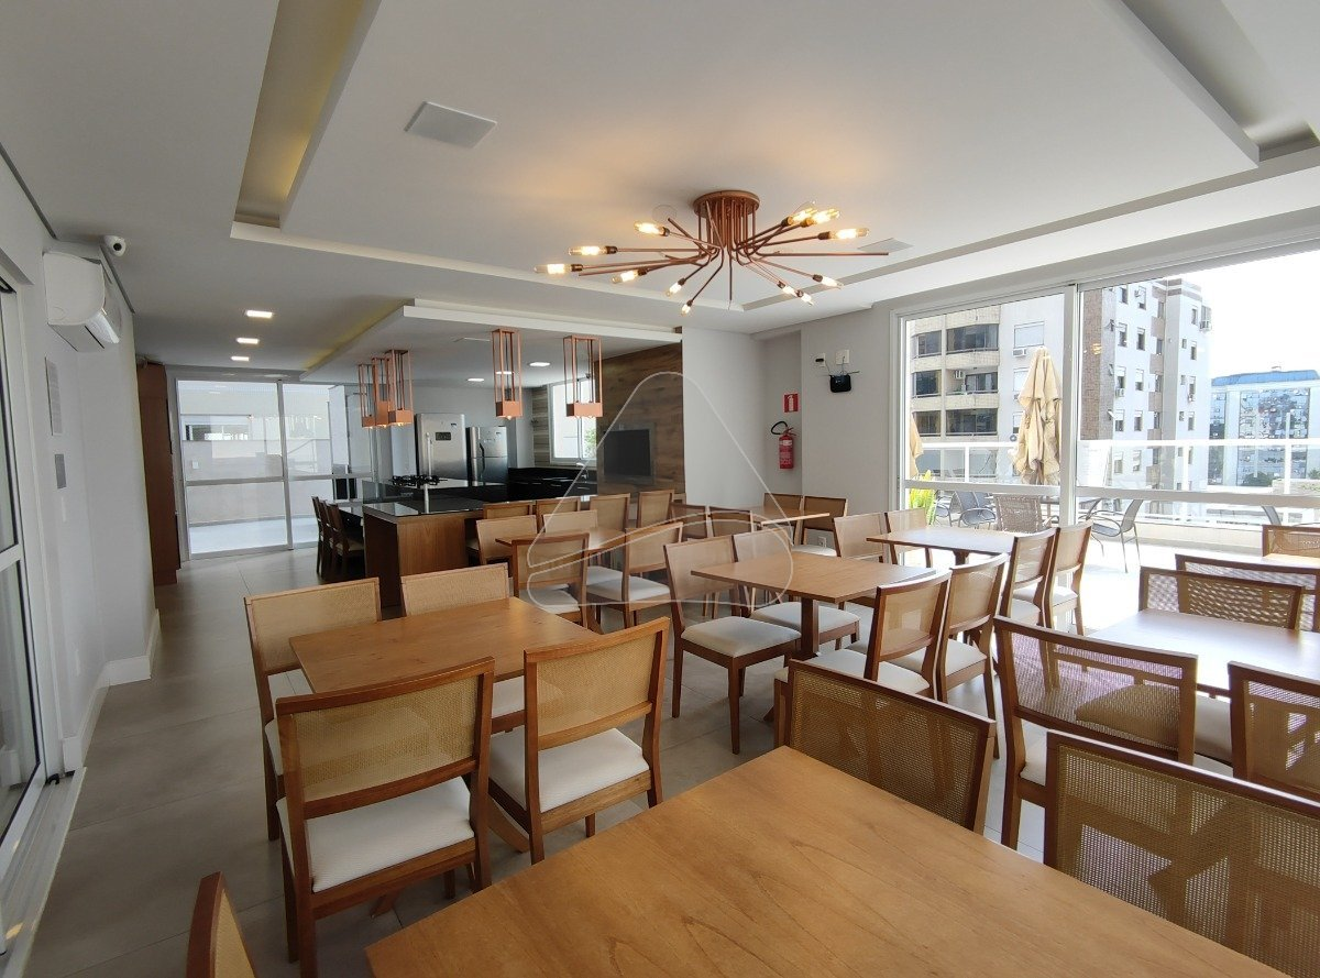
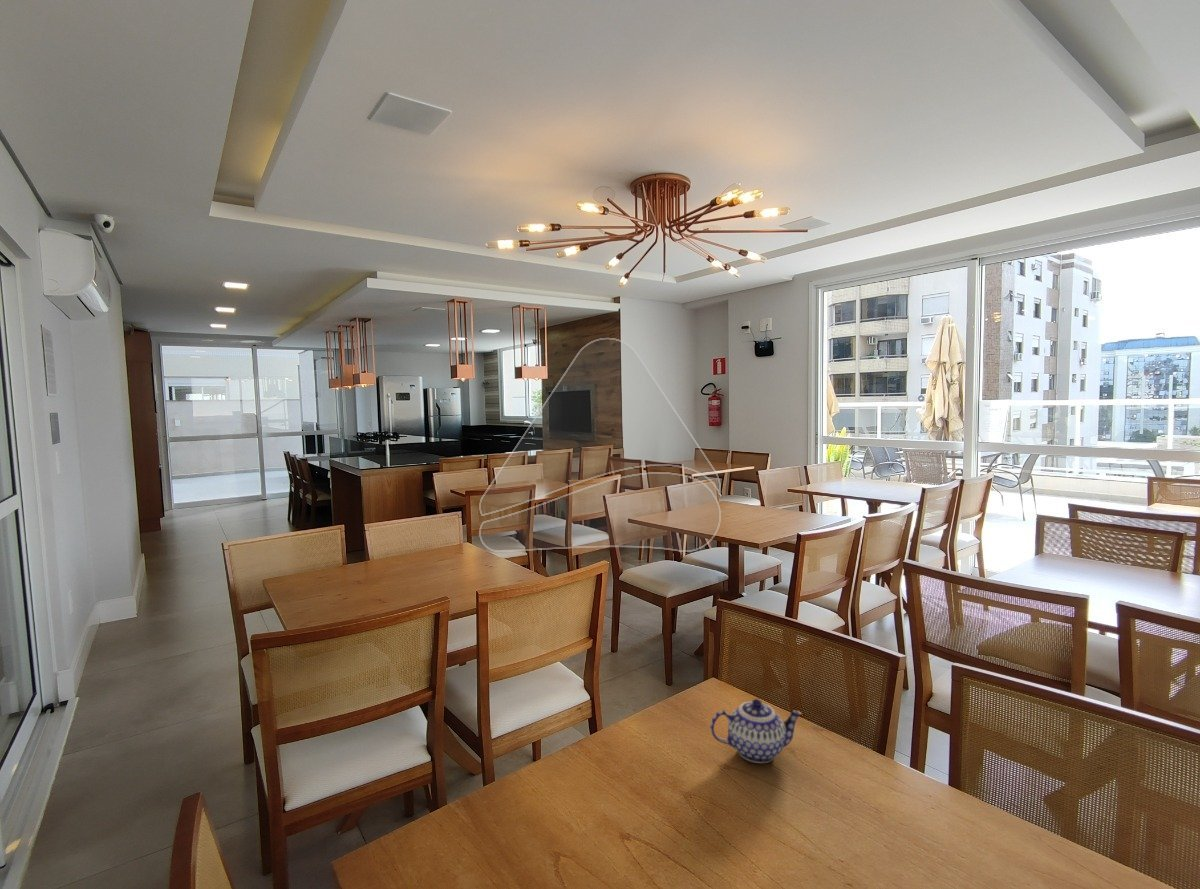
+ teapot [709,698,803,764]
